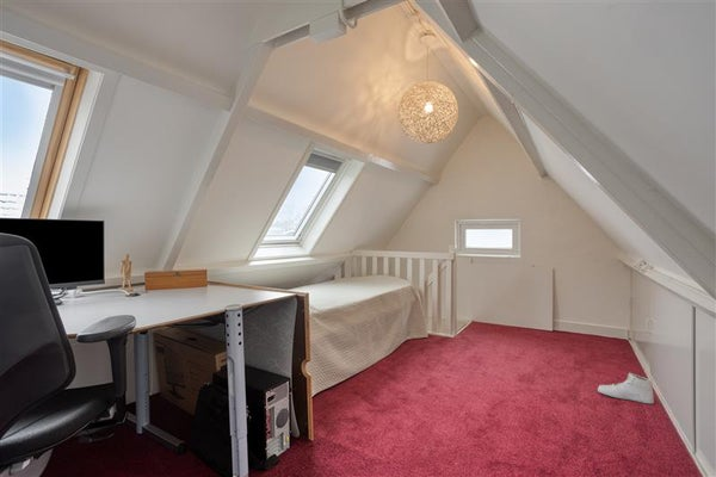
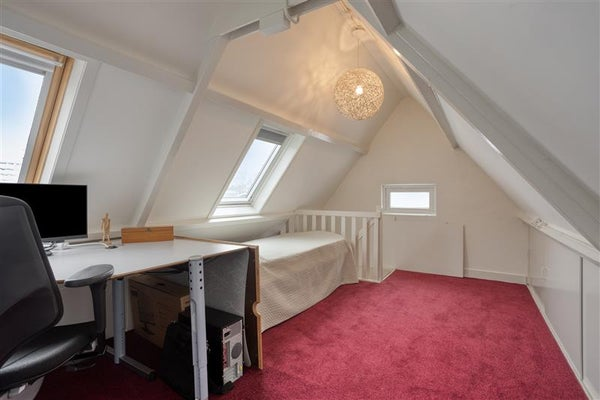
- sneaker [597,372,655,404]
